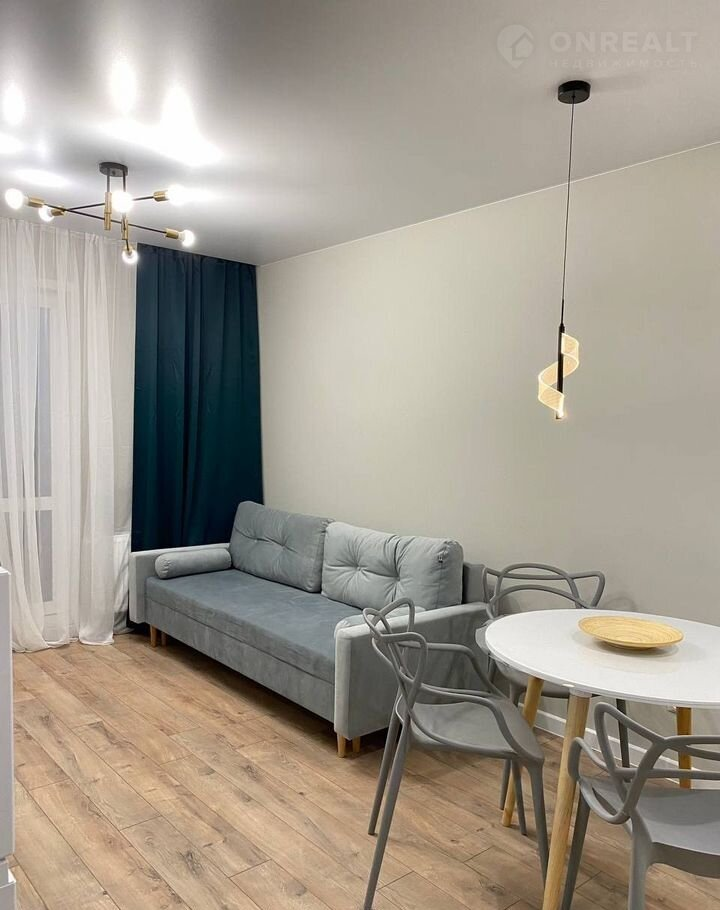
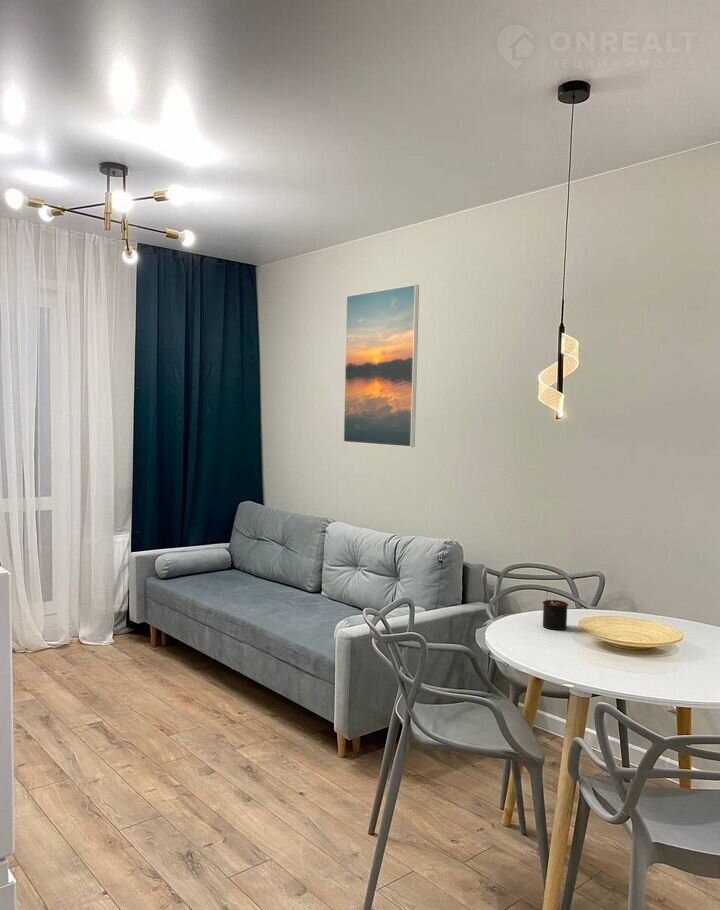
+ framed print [342,283,420,448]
+ candle [542,590,570,631]
